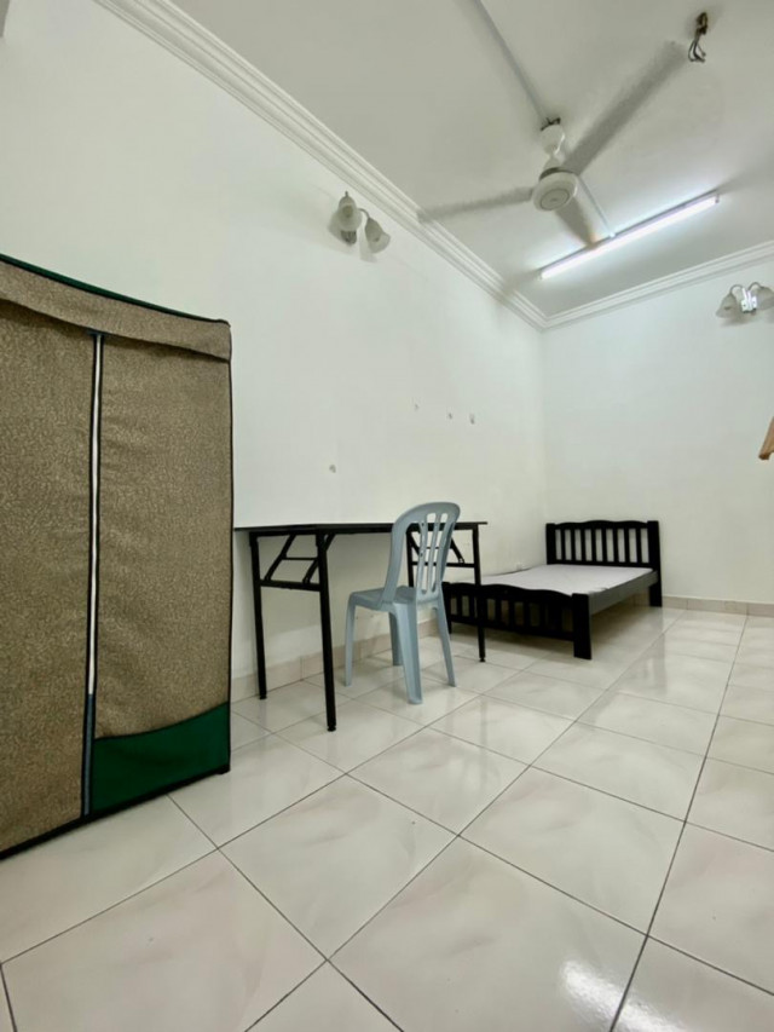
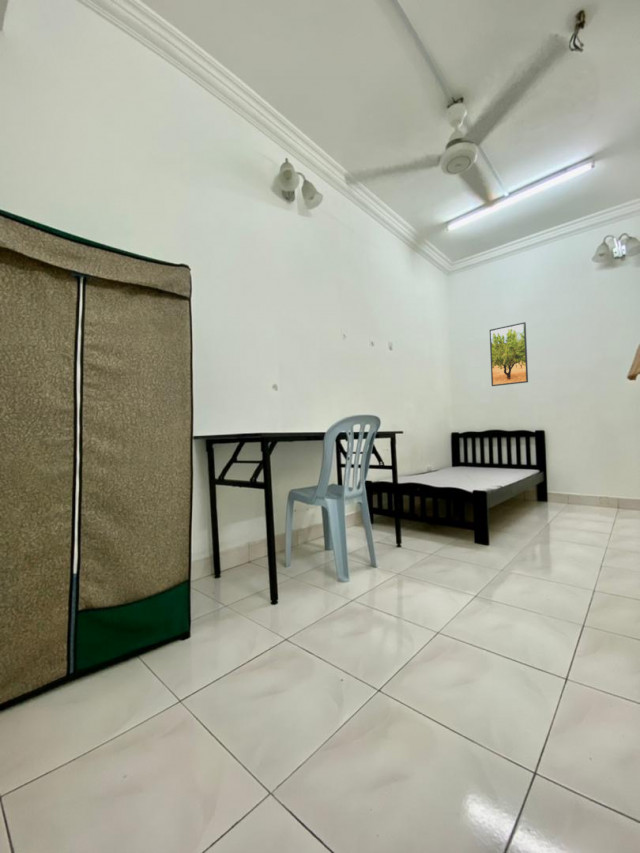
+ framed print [489,321,529,387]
